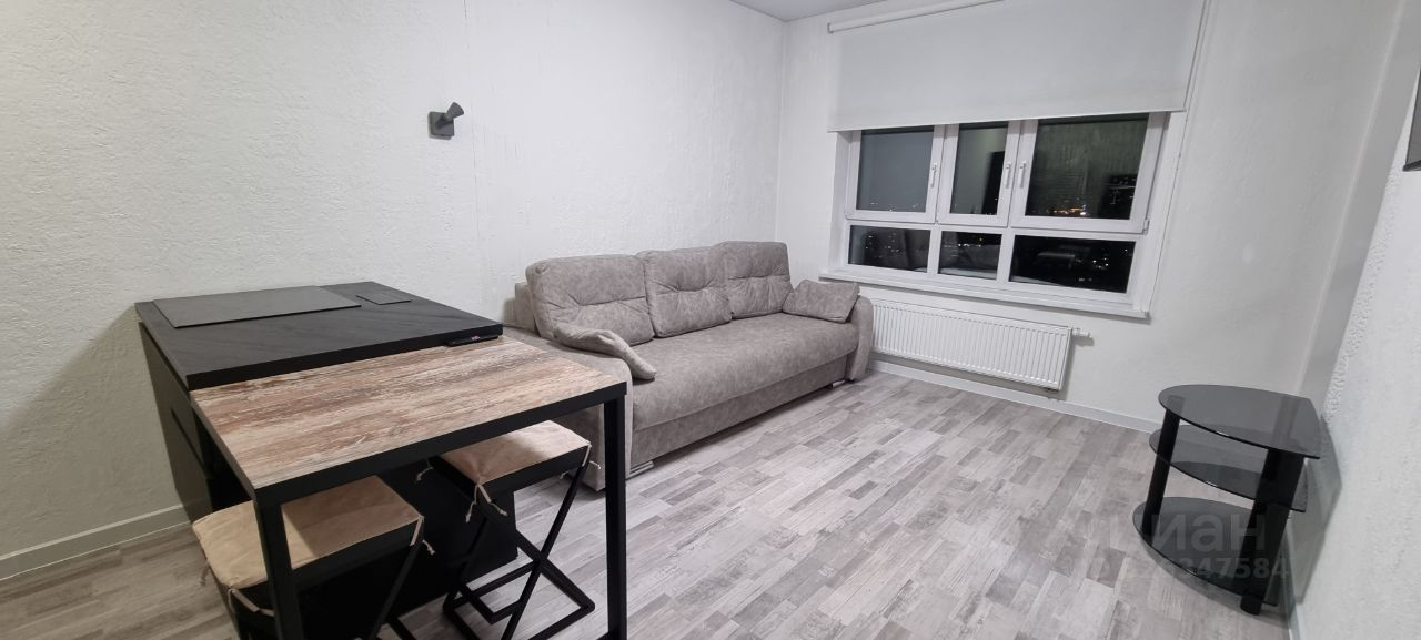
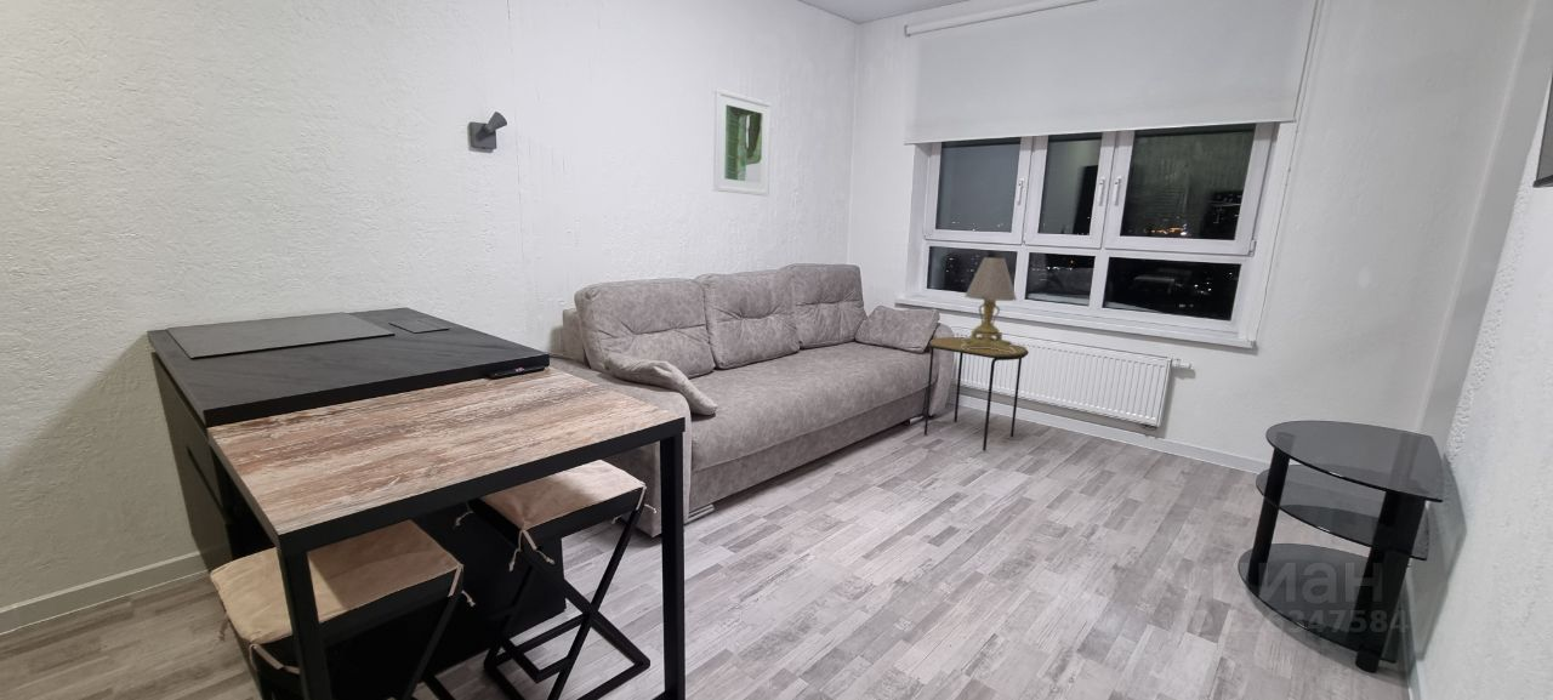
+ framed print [712,87,773,198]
+ lamp [961,256,1018,353]
+ side table [923,336,1030,453]
